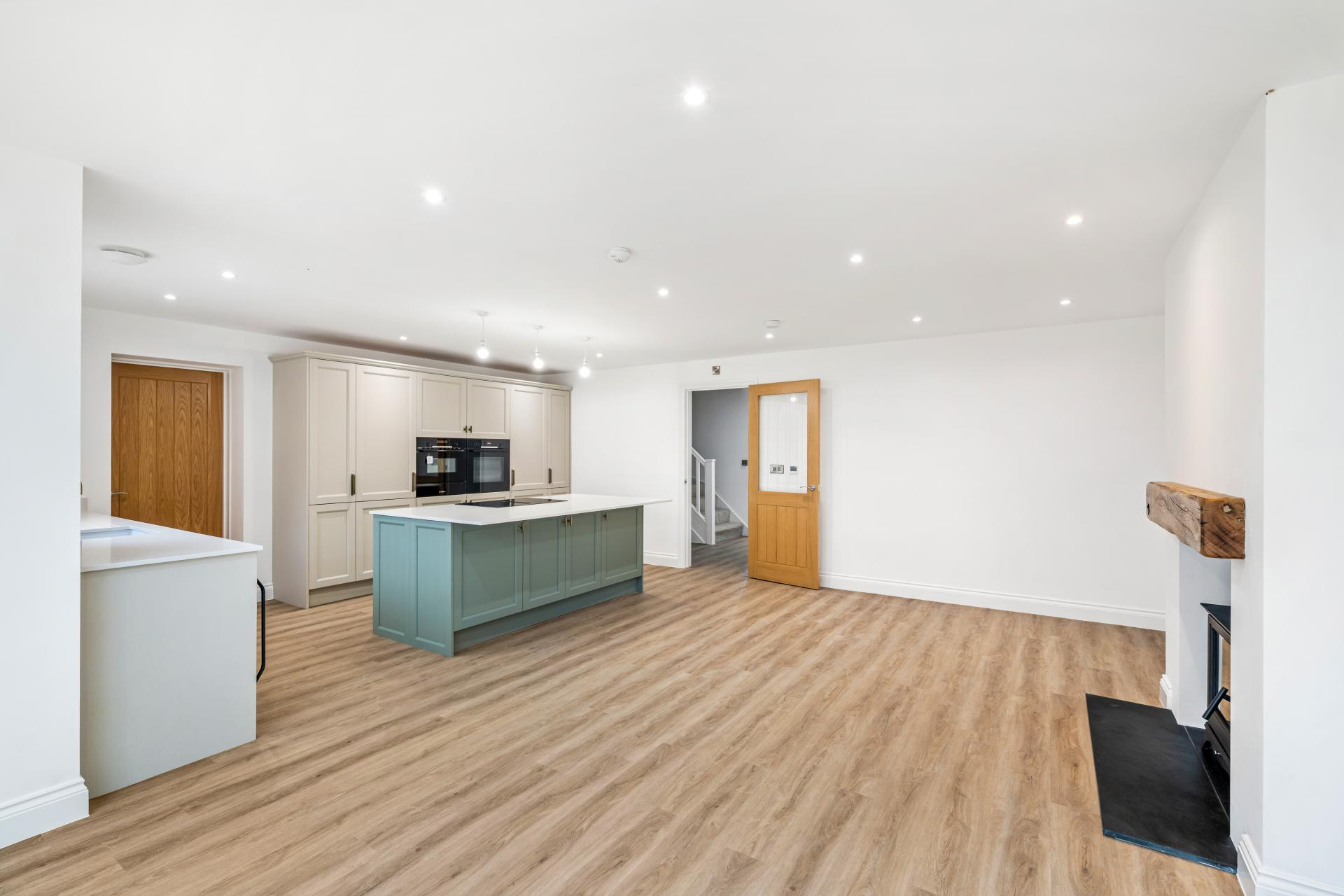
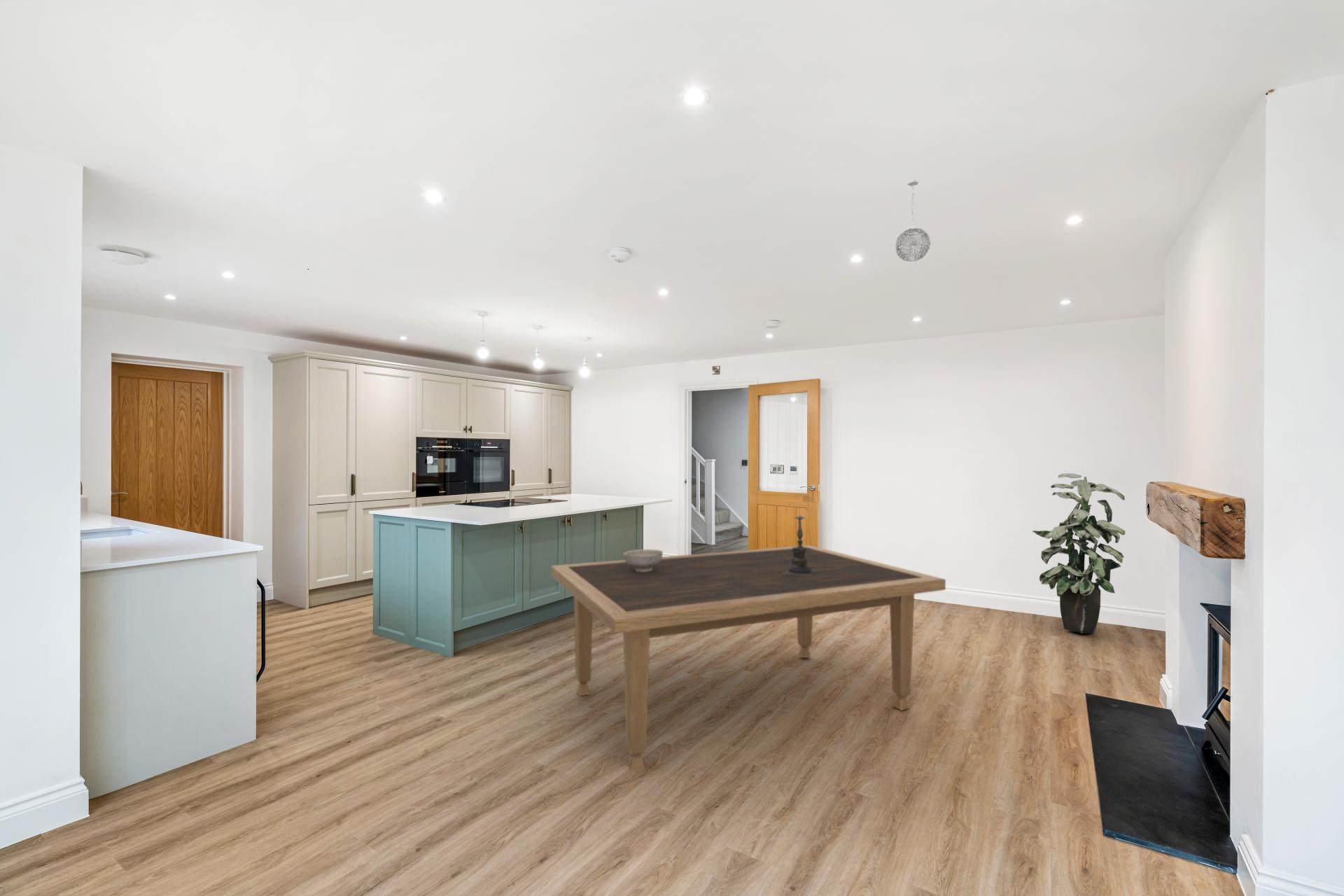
+ dining table [550,545,946,772]
+ candle holder [782,507,818,577]
+ decorative bowl [622,549,664,572]
+ indoor plant [1032,472,1126,634]
+ pendant light [895,178,931,262]
